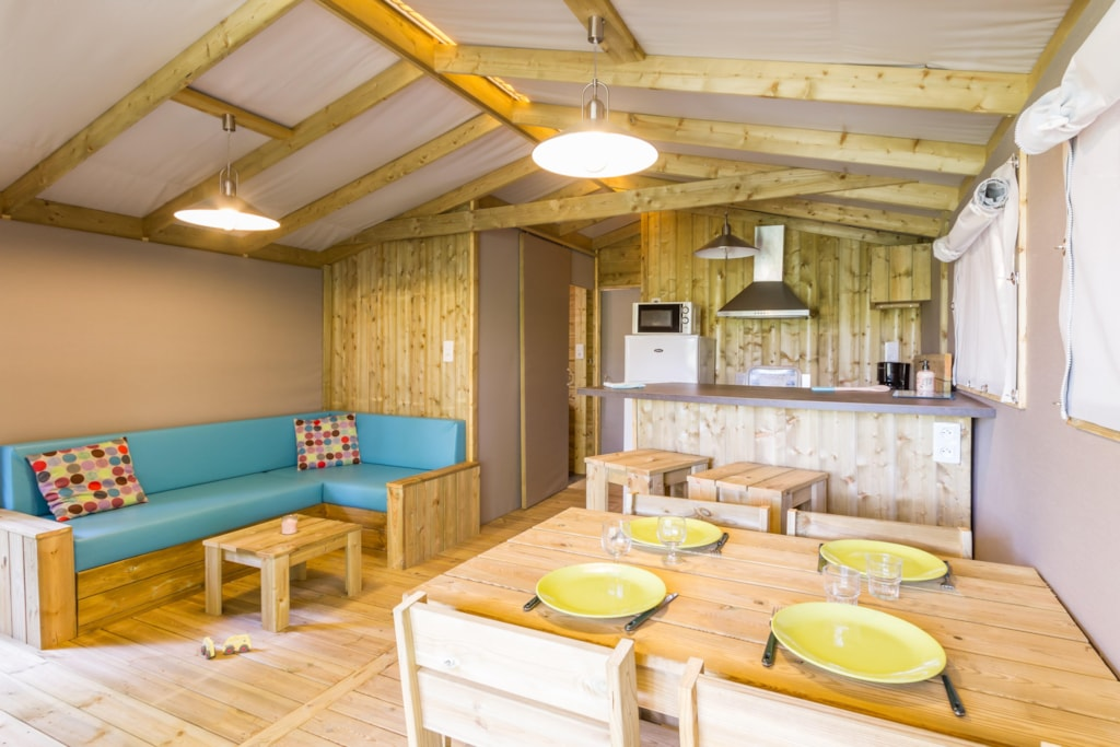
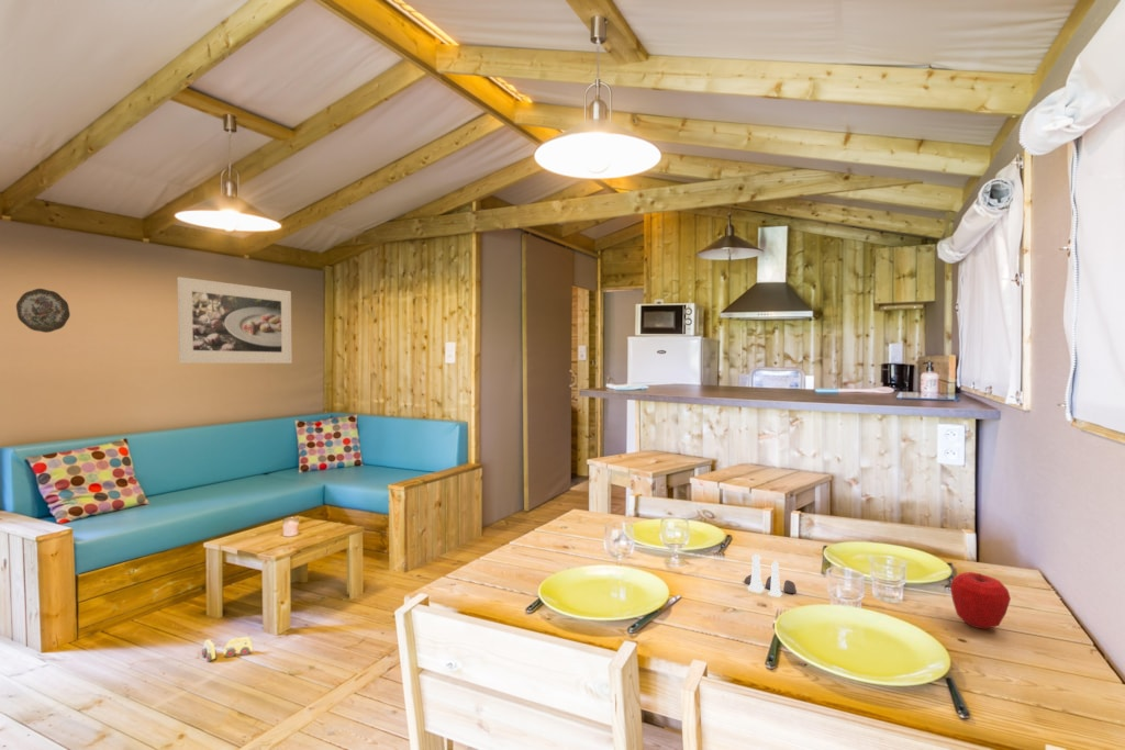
+ decorative plate [15,288,71,334]
+ apple [949,571,1012,630]
+ salt and pepper shaker set [744,553,798,598]
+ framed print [176,276,293,365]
